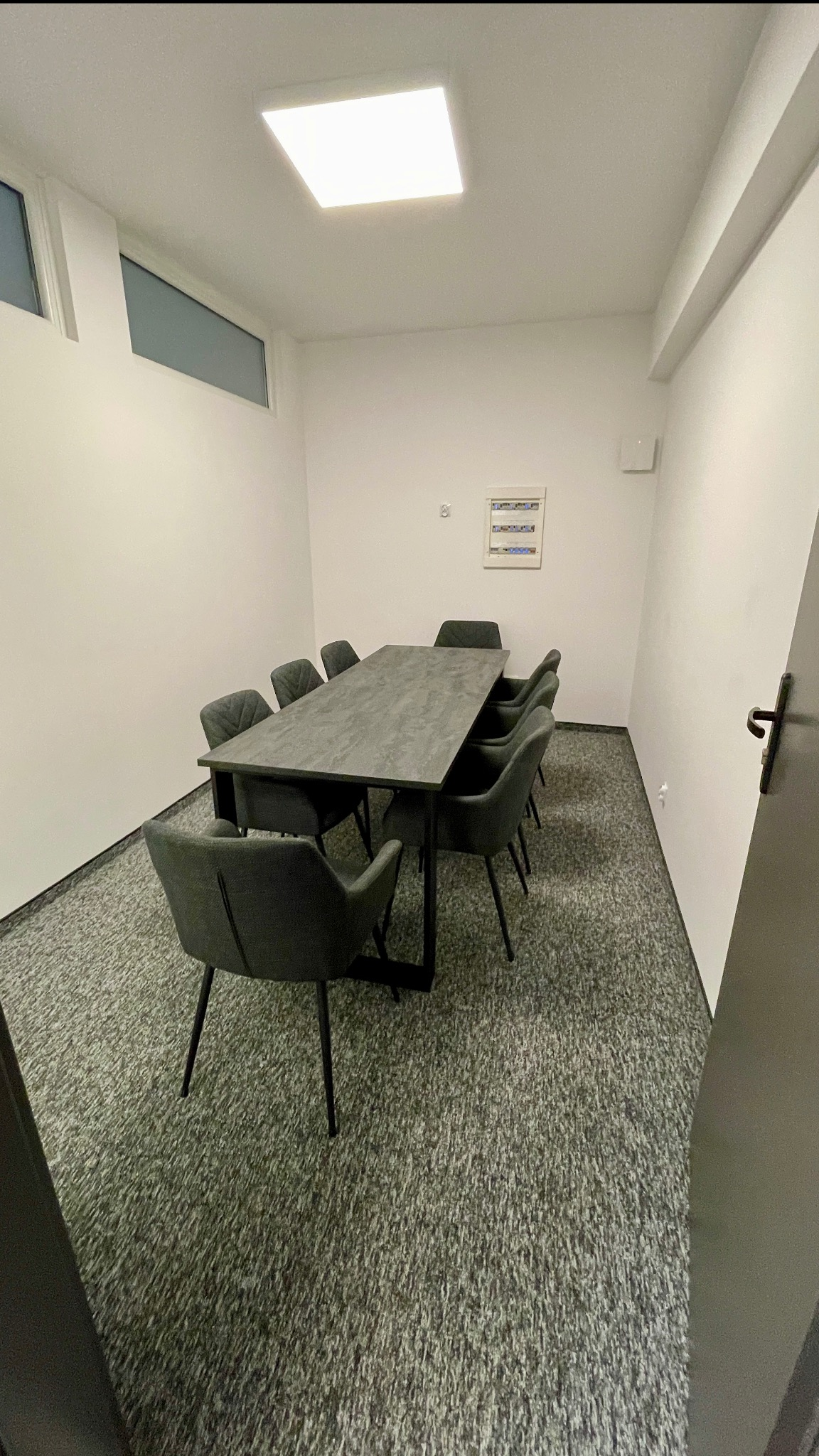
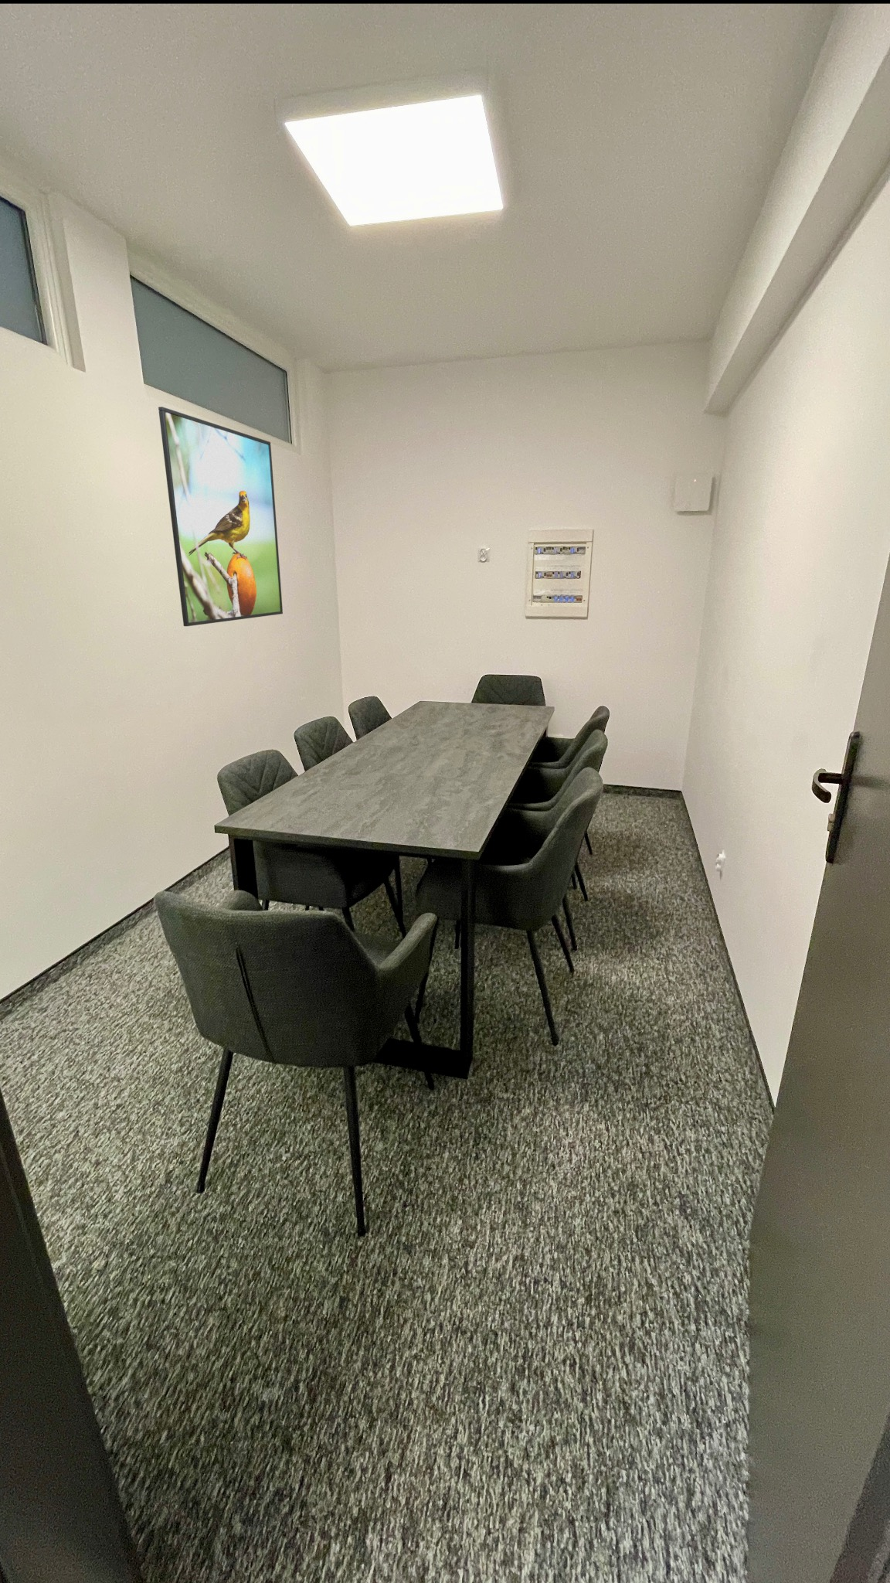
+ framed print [158,406,284,627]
